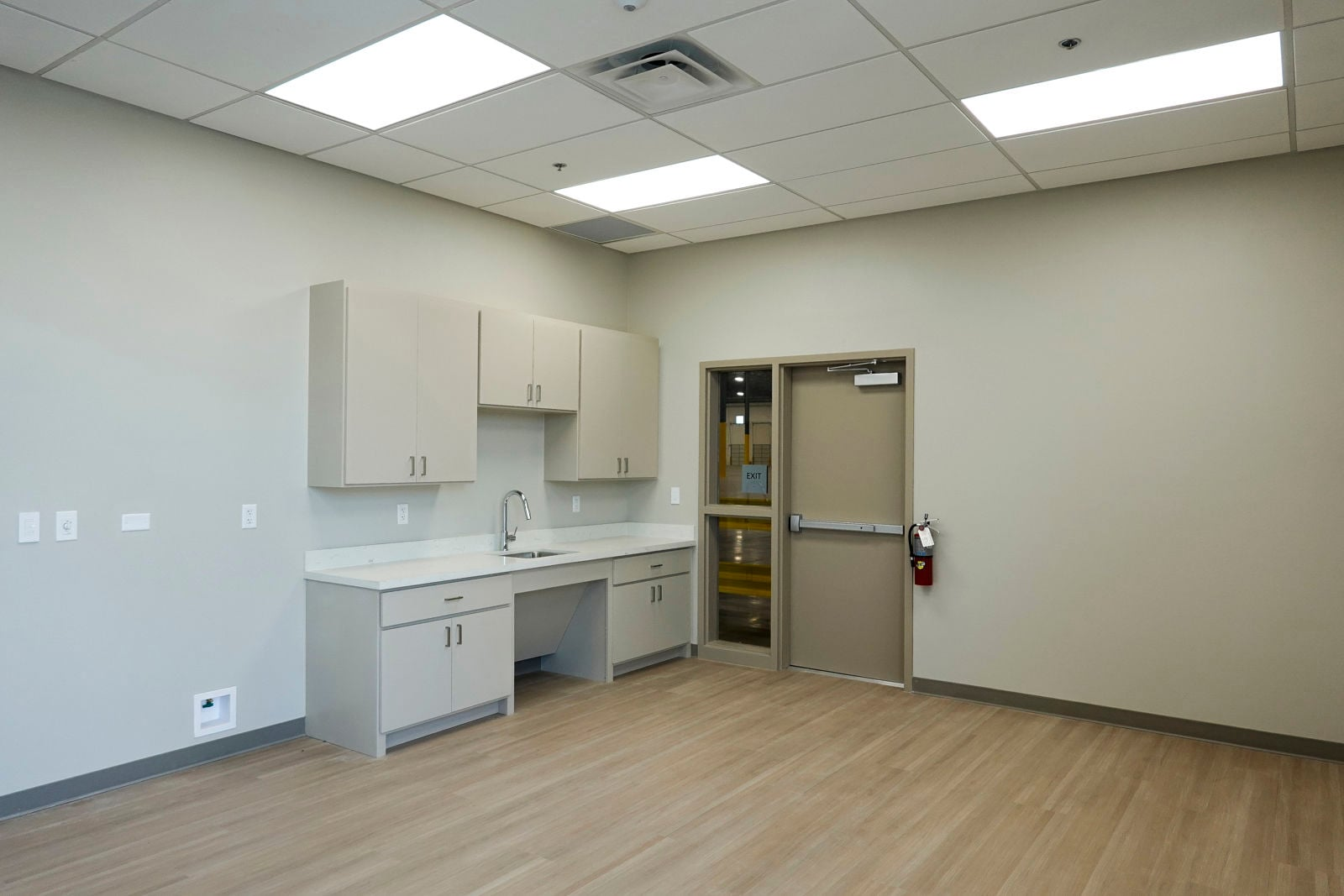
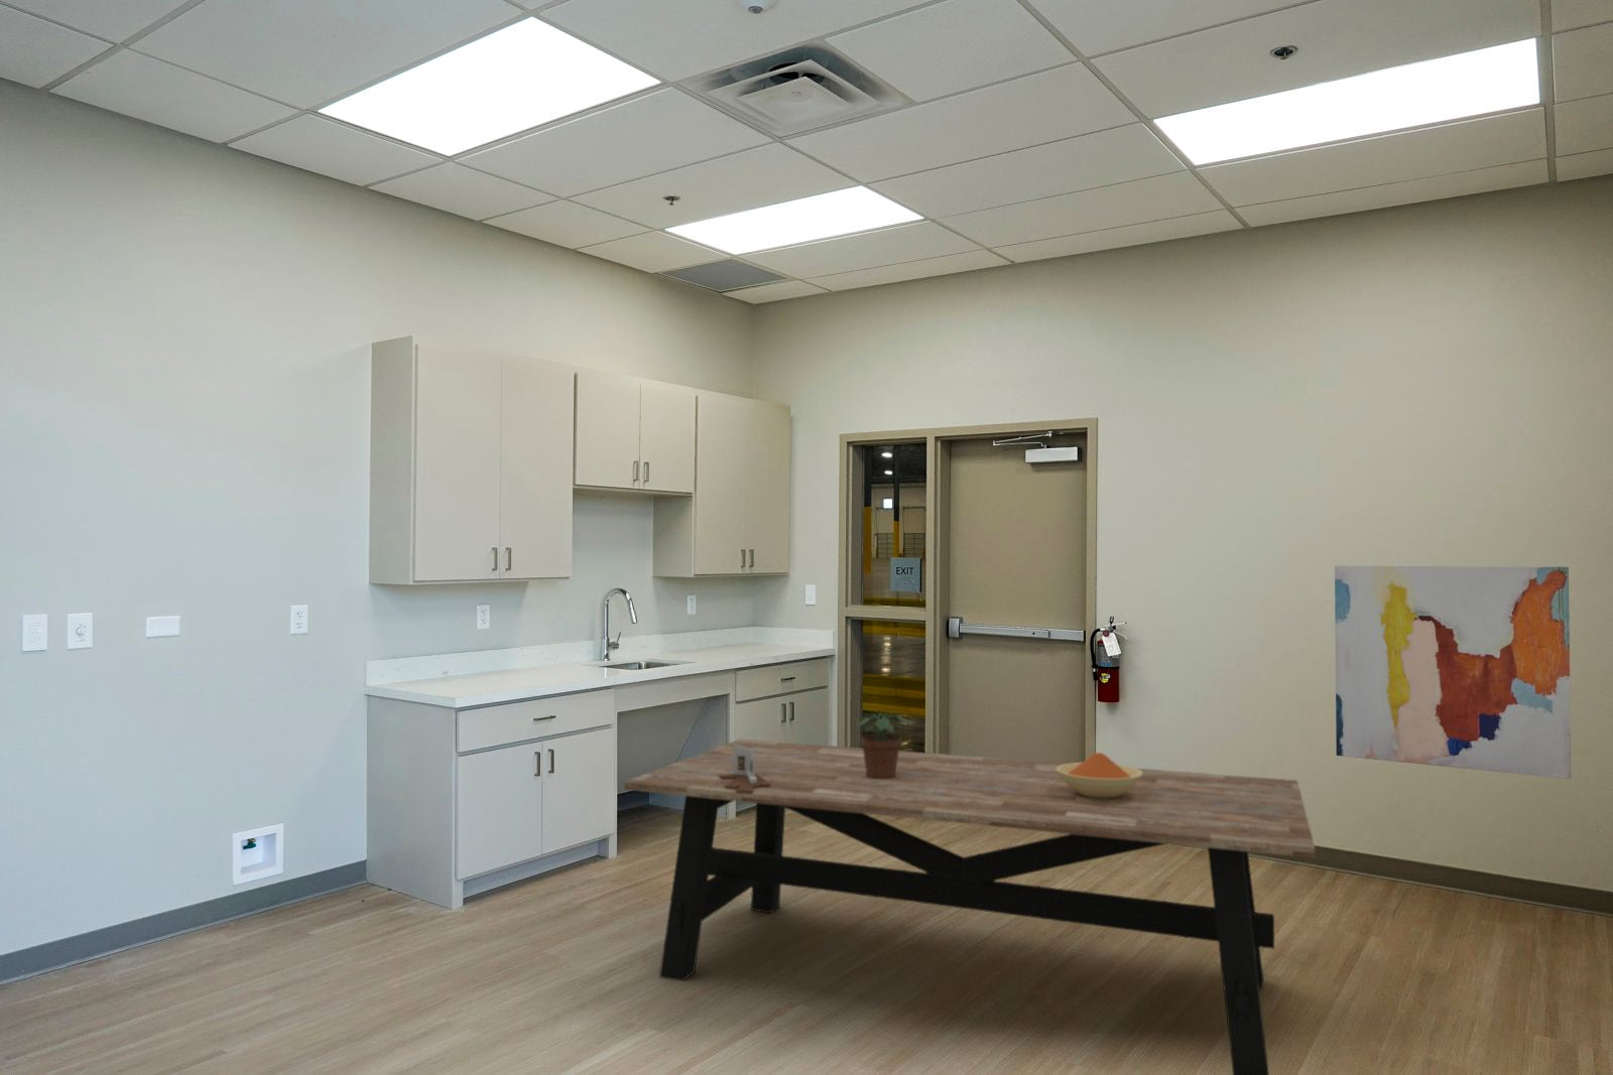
+ potted plant [855,713,912,779]
+ bowl [1056,751,1143,799]
+ dining table [623,739,1315,1075]
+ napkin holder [719,744,770,794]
+ wall art [1333,565,1572,780]
